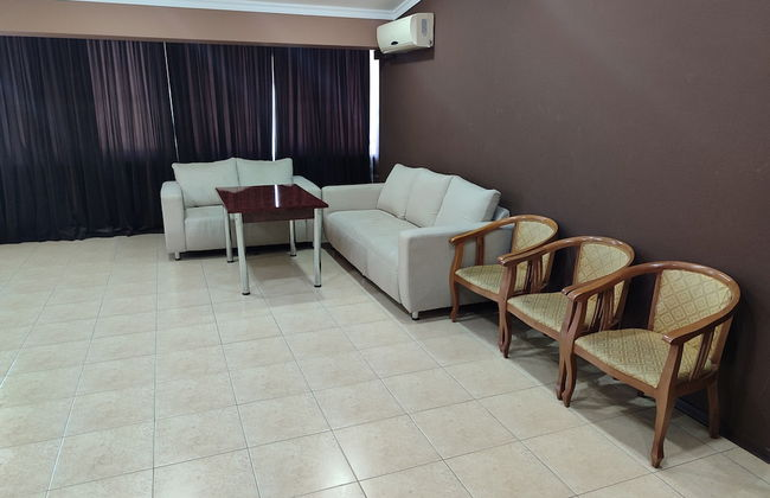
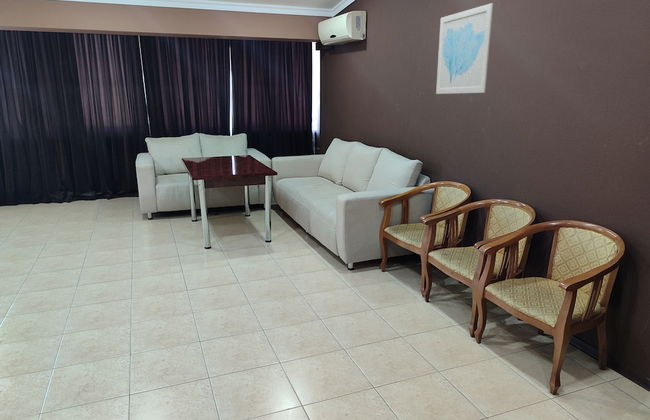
+ wall art [435,2,494,95]
